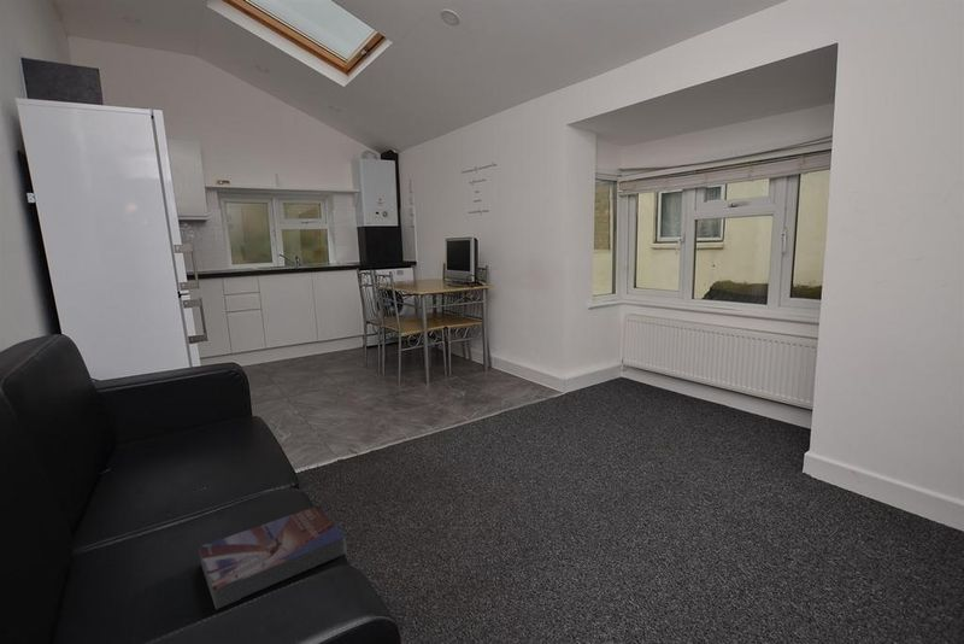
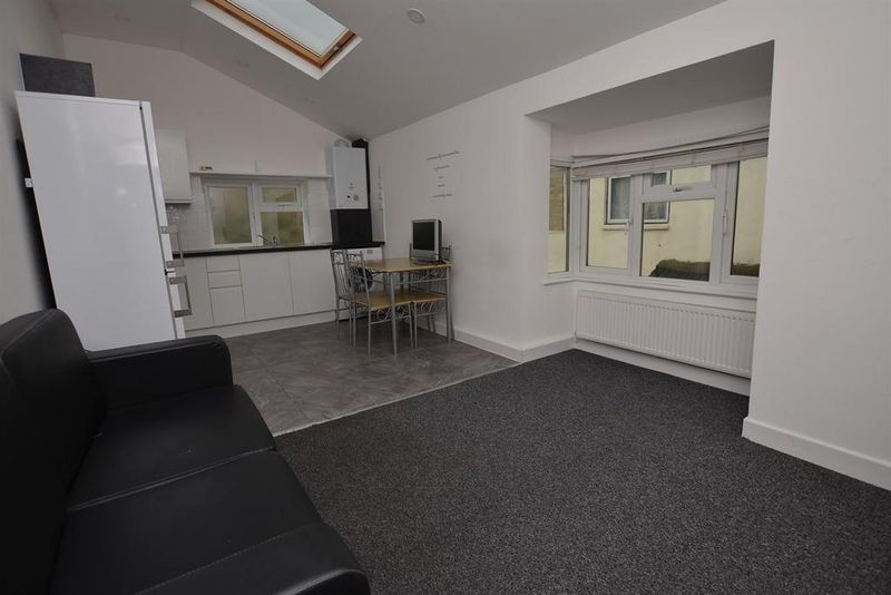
- textbook [198,504,348,610]
